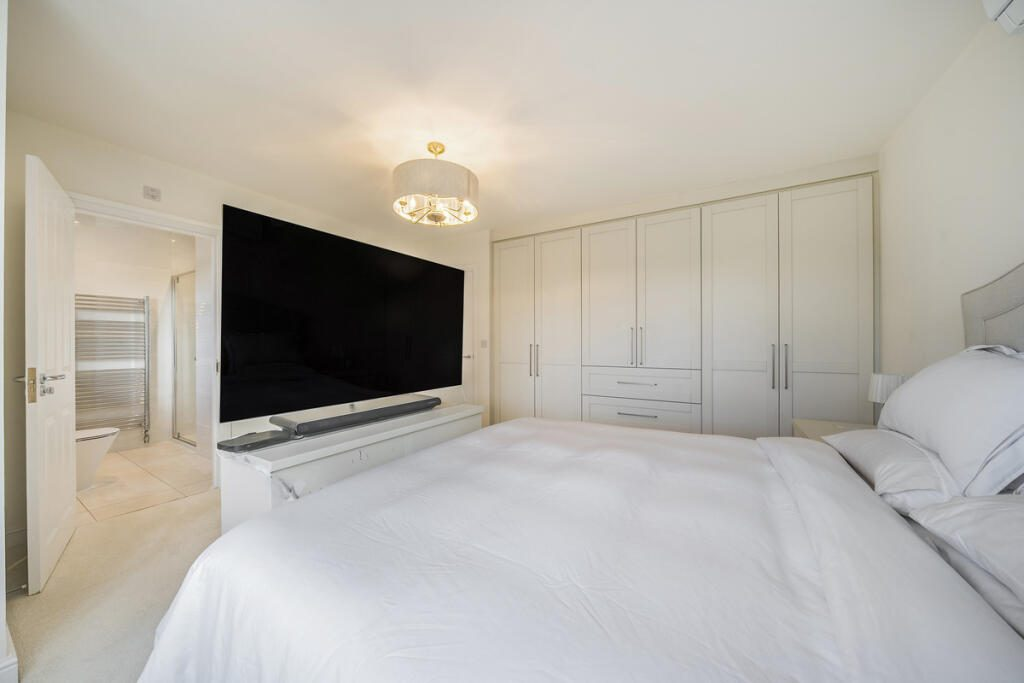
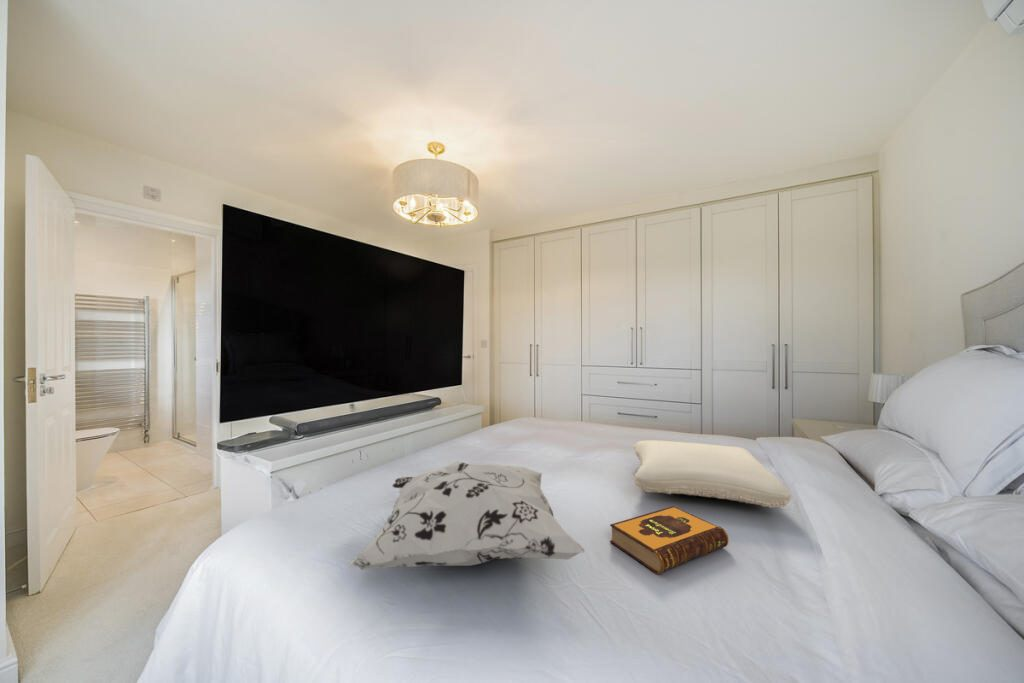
+ decorative pillow [347,460,586,571]
+ hardback book [609,505,730,575]
+ pillow [632,439,792,509]
